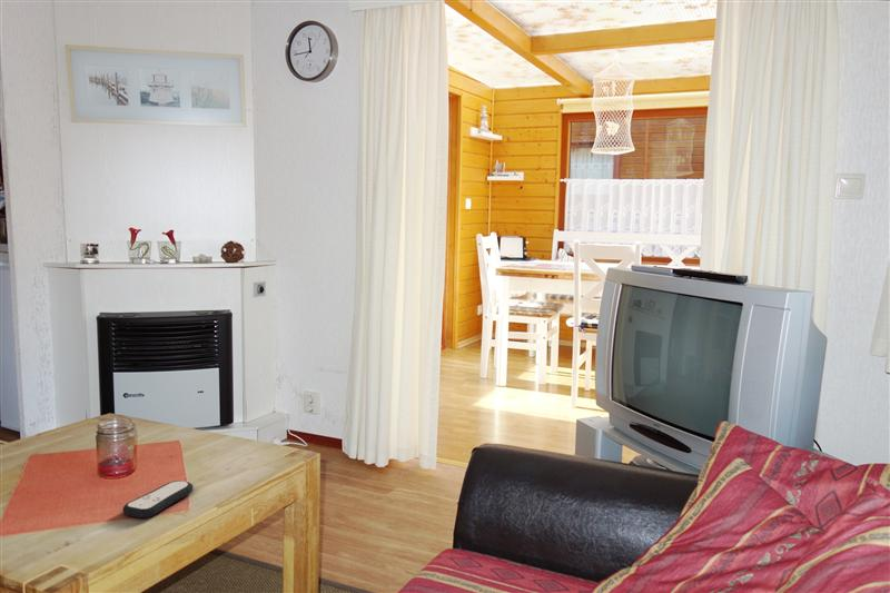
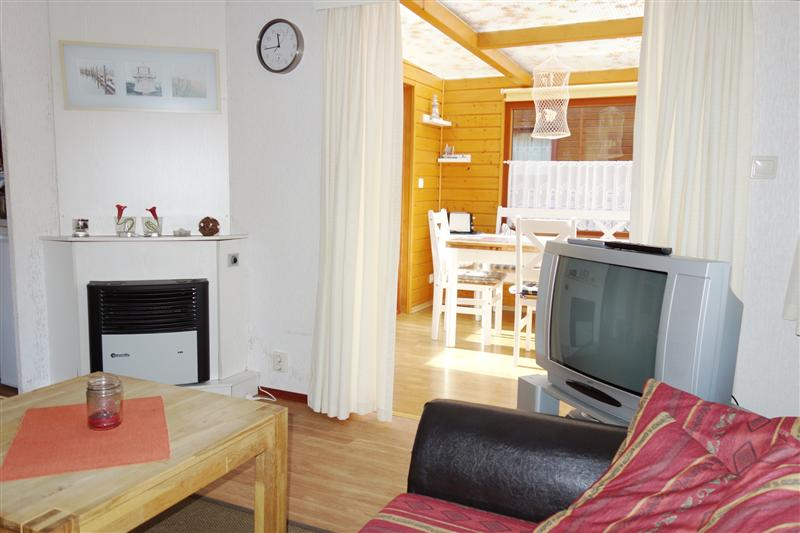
- remote control [122,480,195,520]
